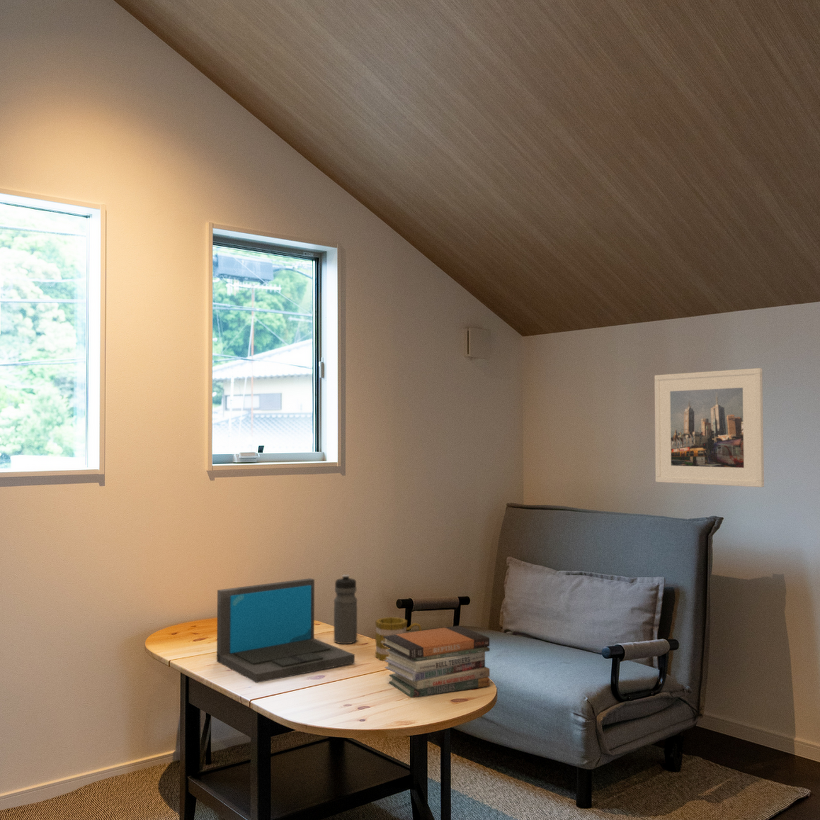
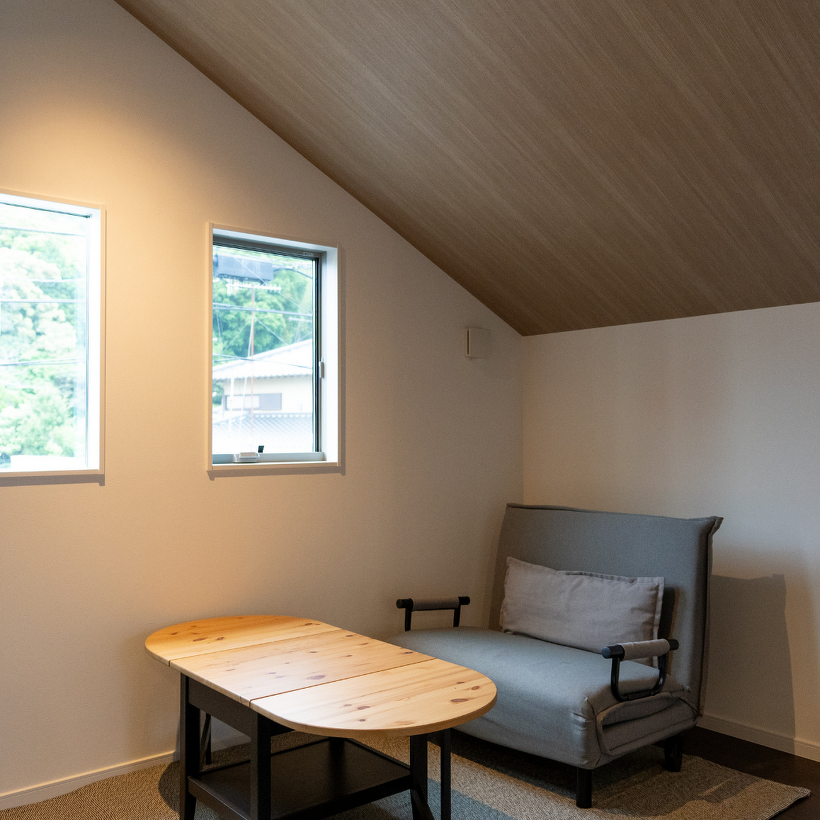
- book stack [383,625,491,699]
- water bottle [333,574,358,645]
- laptop [216,577,356,684]
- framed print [654,367,765,488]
- mug [374,616,423,662]
